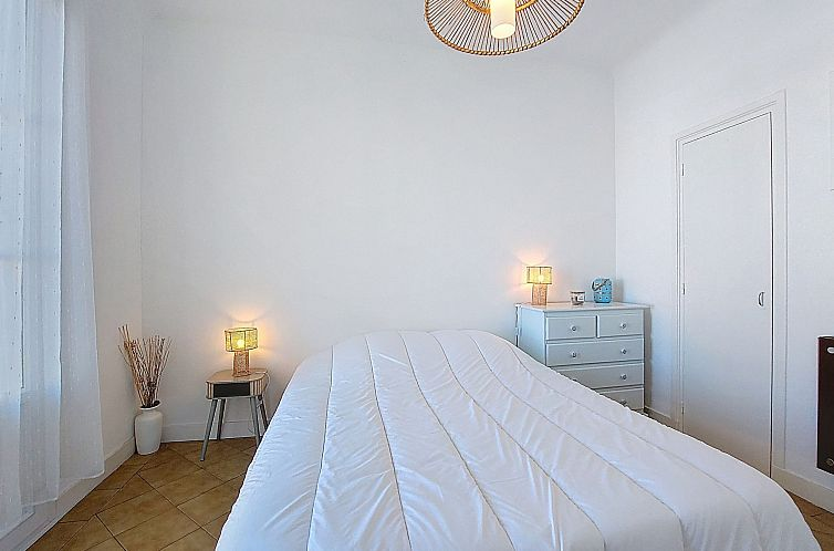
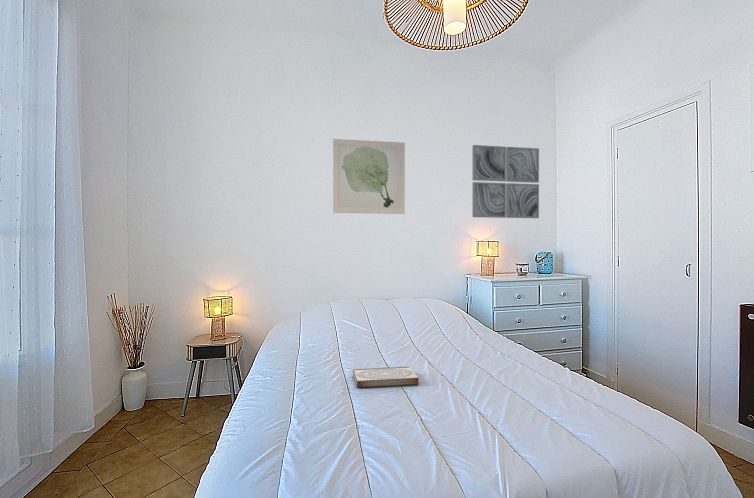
+ wall art [471,144,540,219]
+ book [352,366,419,389]
+ wall art [332,138,406,215]
